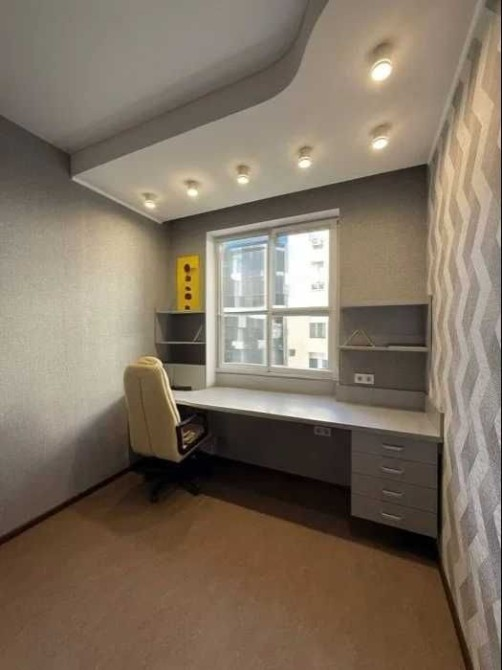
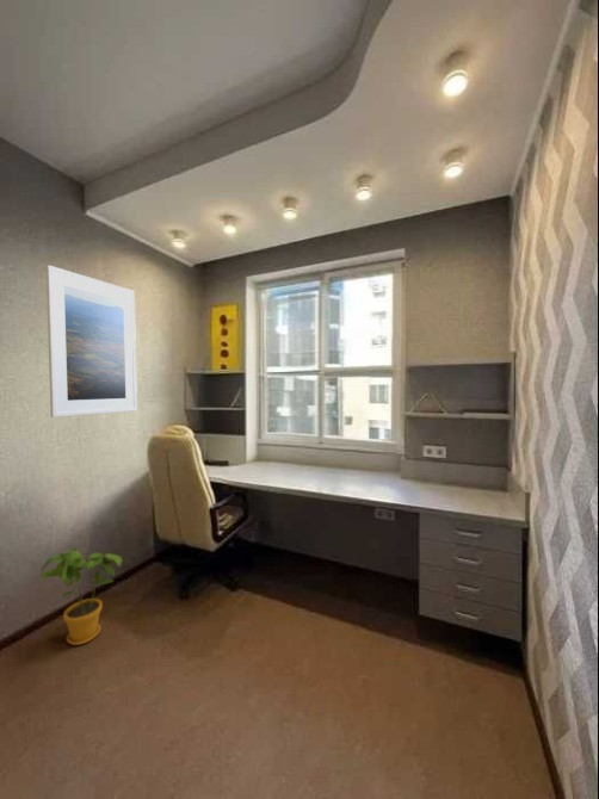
+ house plant [38,545,123,646]
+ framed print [45,264,138,419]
